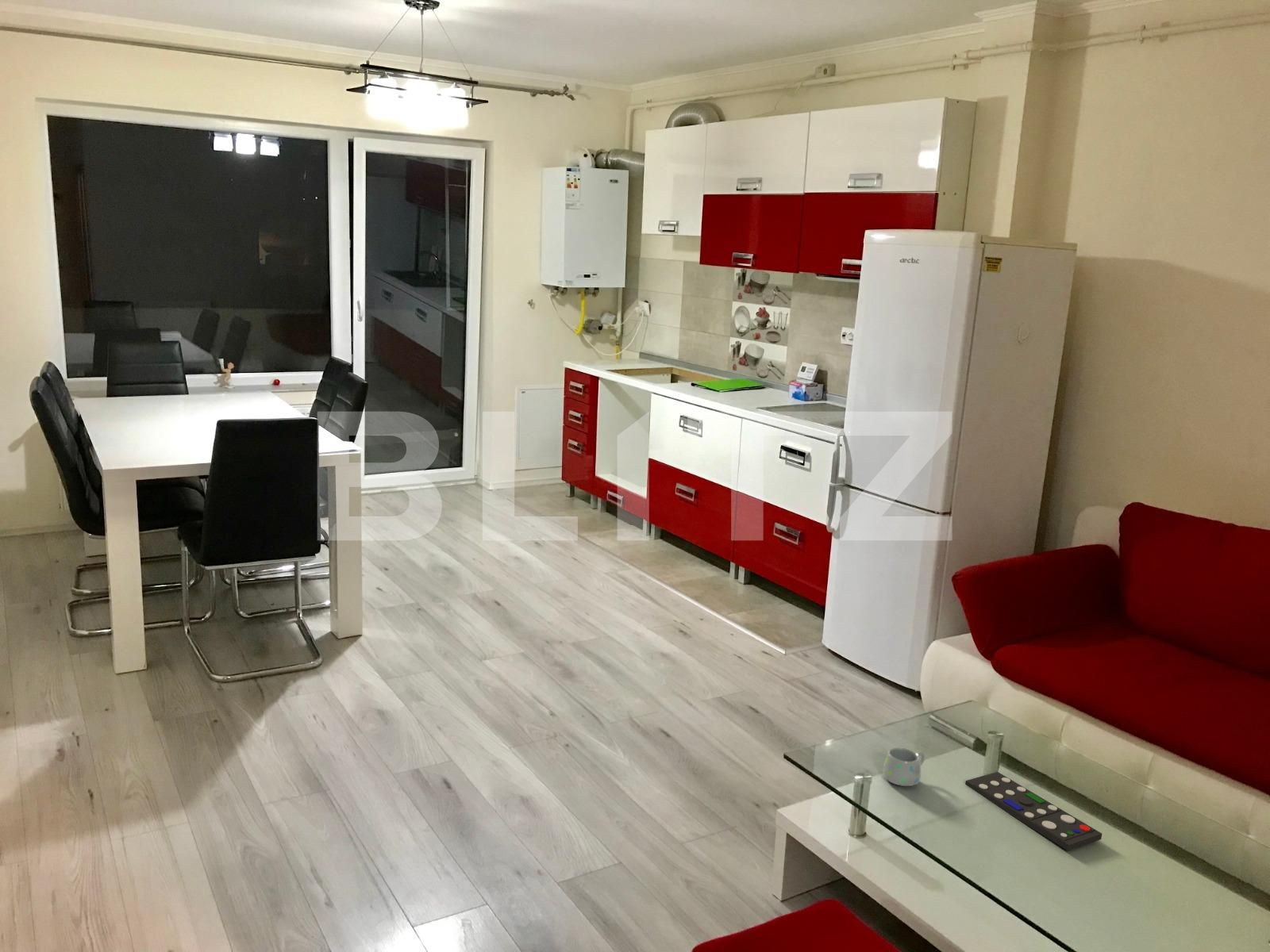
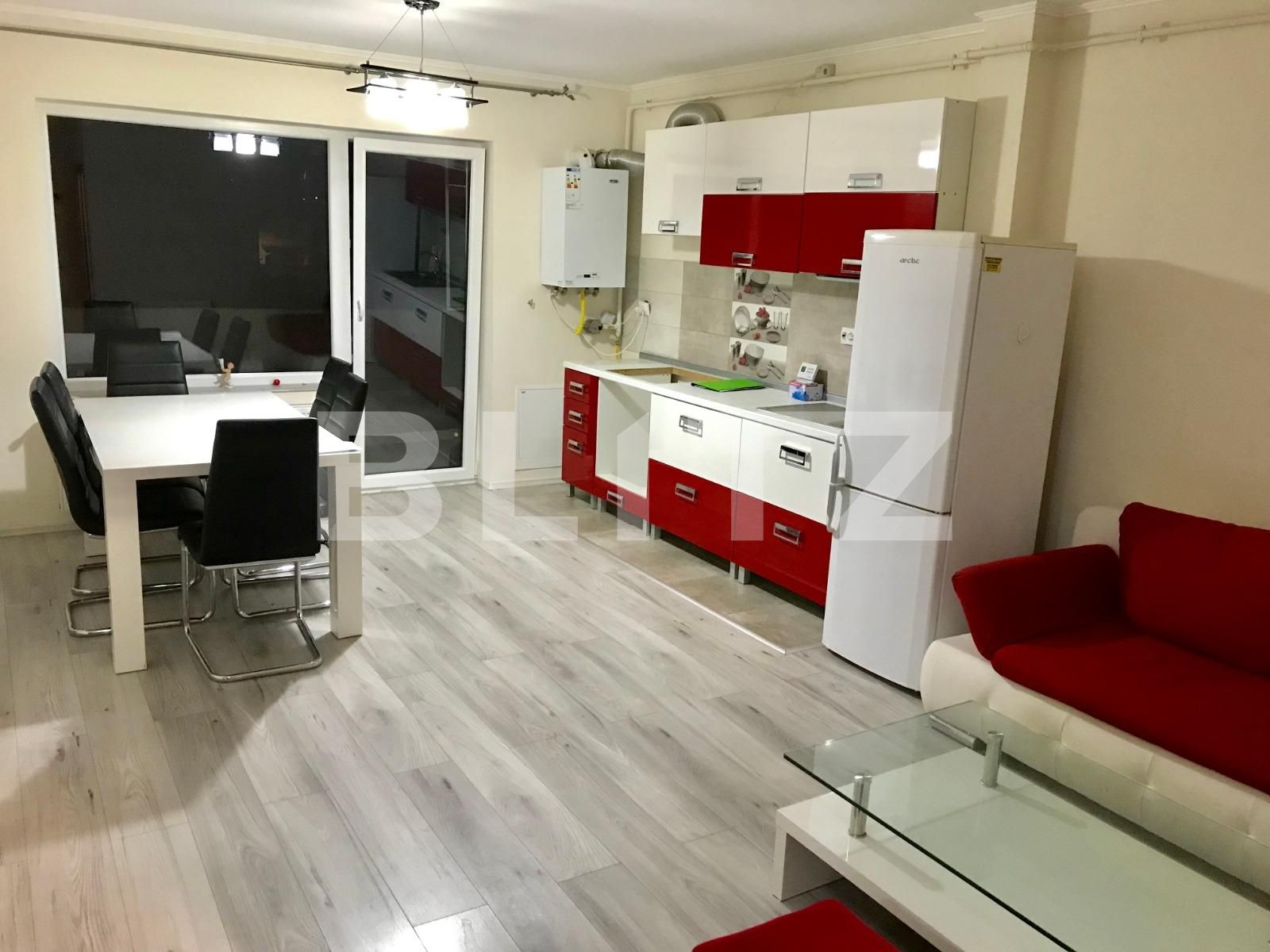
- remote control [964,771,1103,851]
- mug [882,747,926,787]
